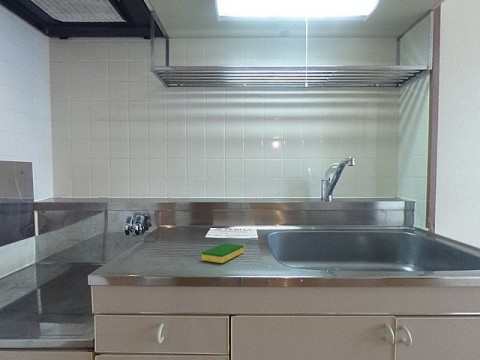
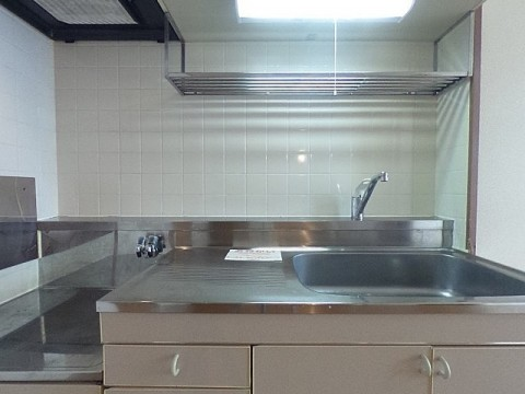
- dish sponge [201,242,245,264]
